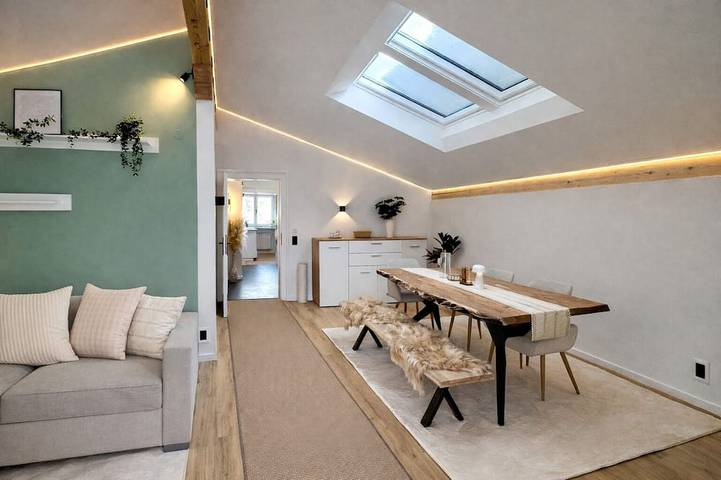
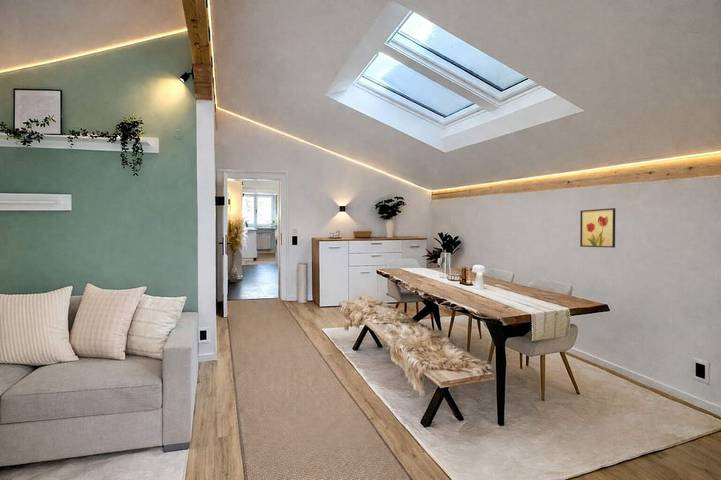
+ wall art [579,207,616,249]
